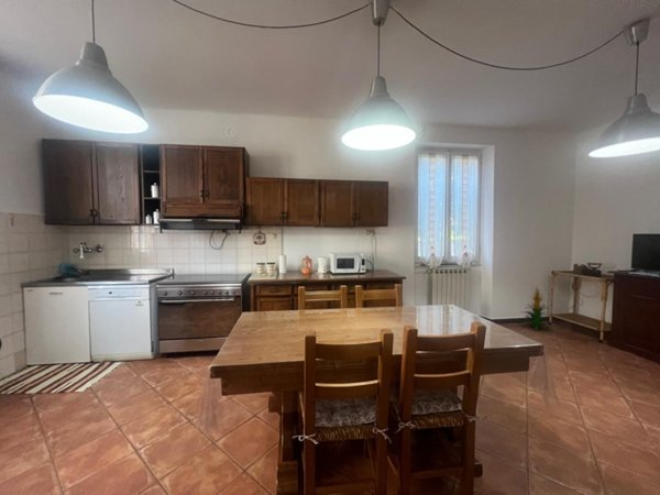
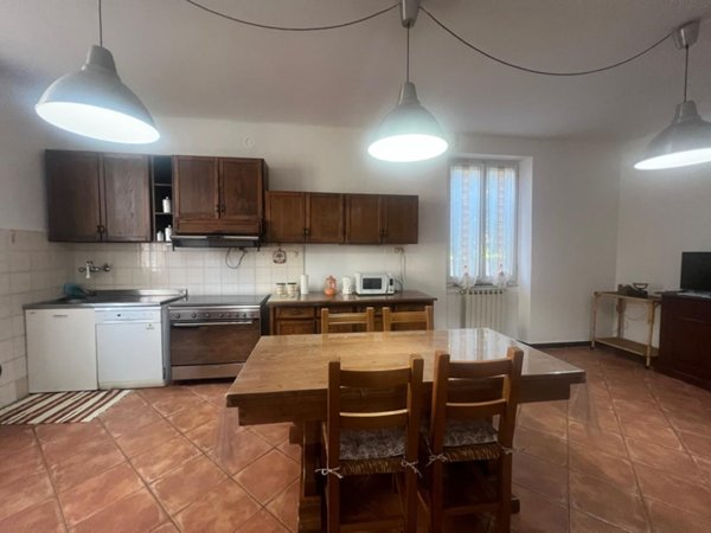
- indoor plant [519,285,554,331]
